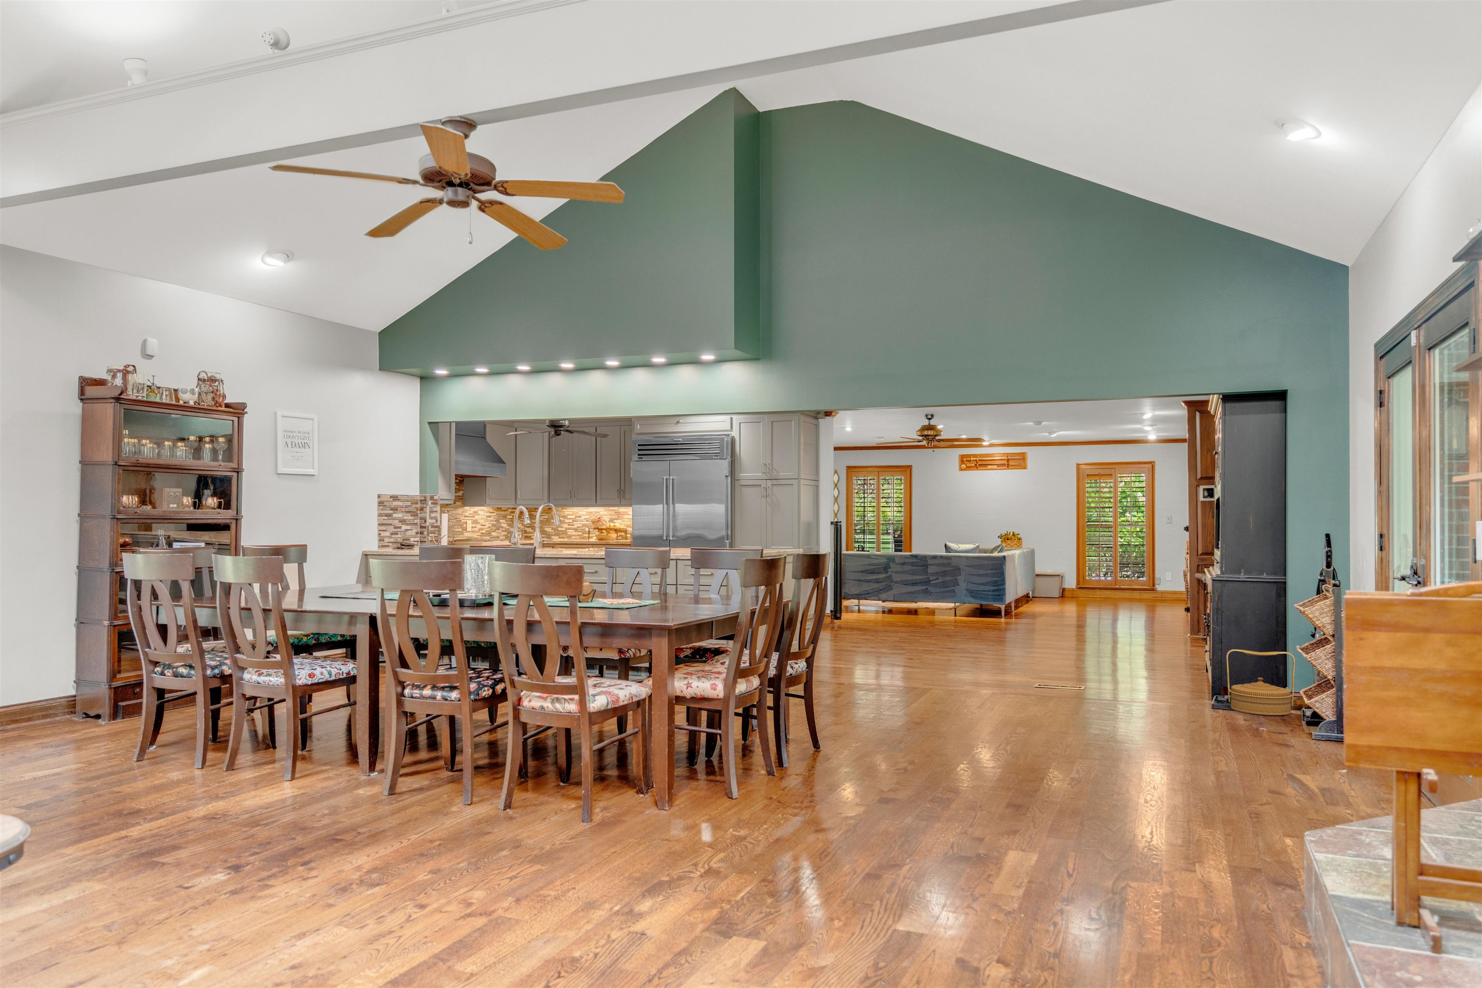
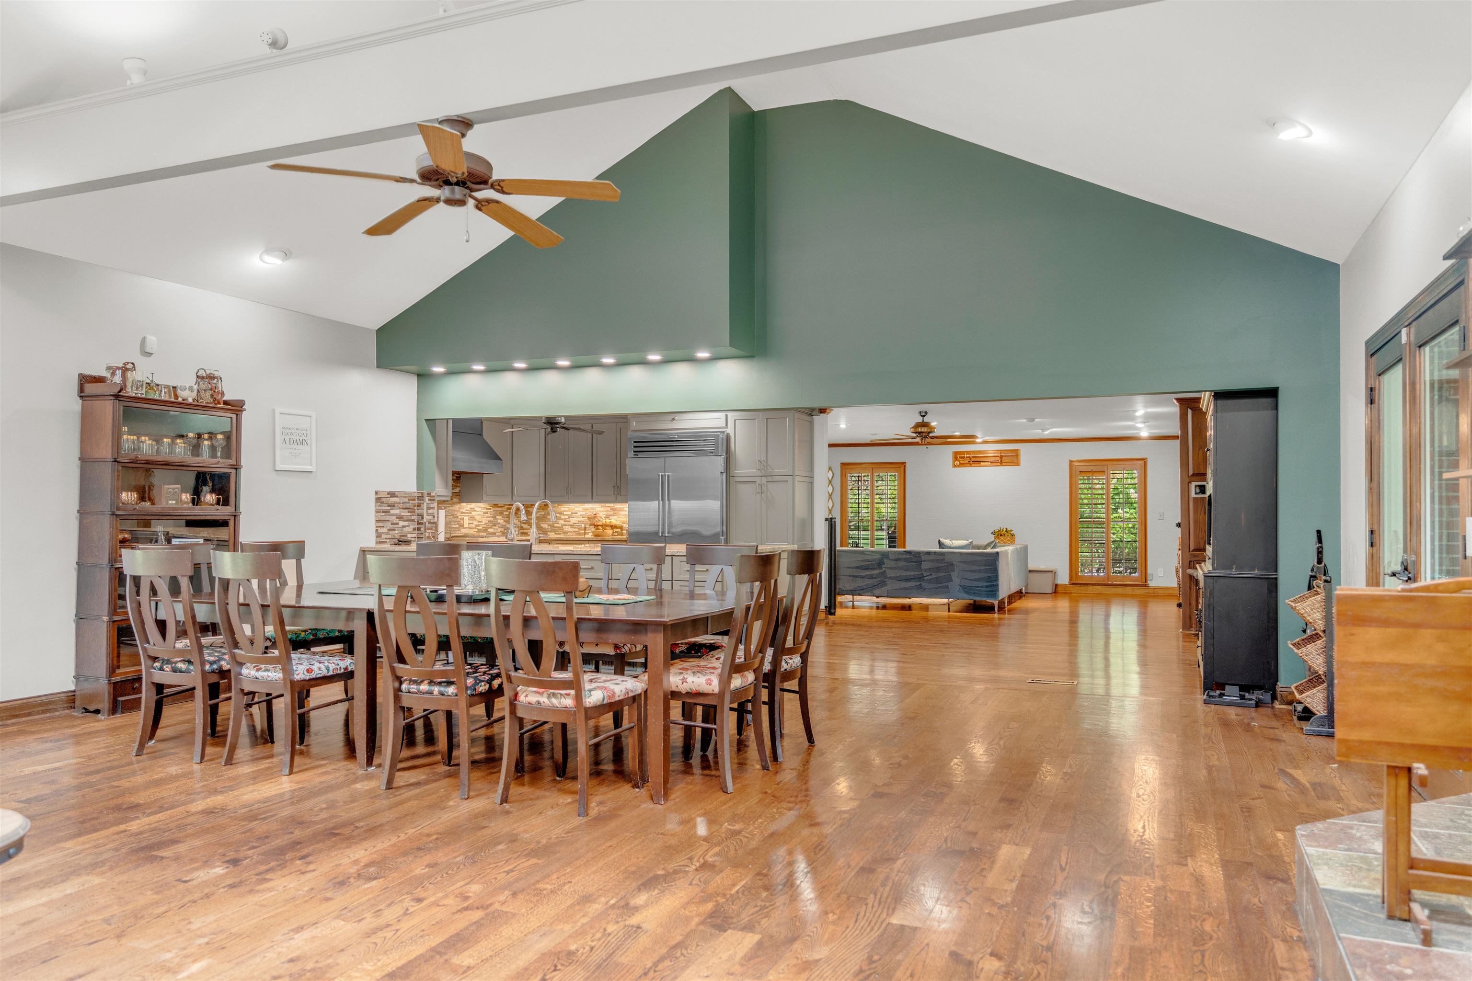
- basket [1226,648,1296,716]
